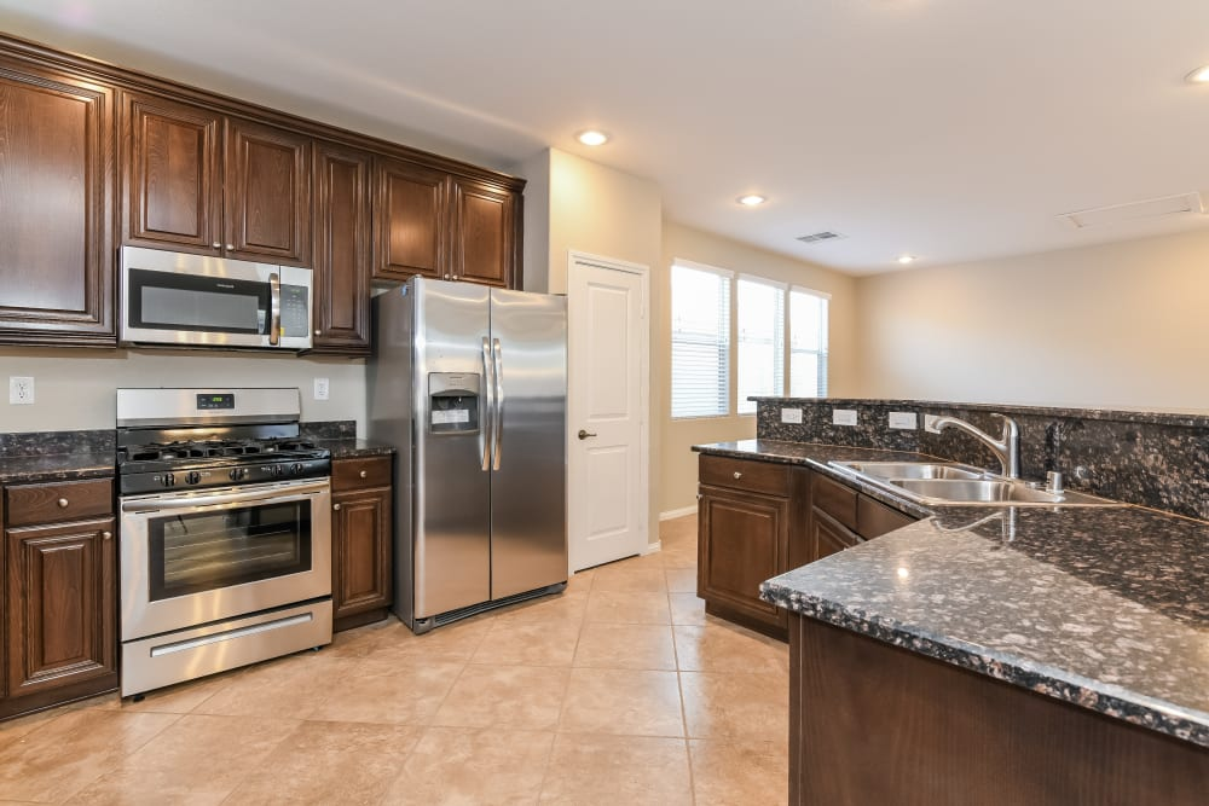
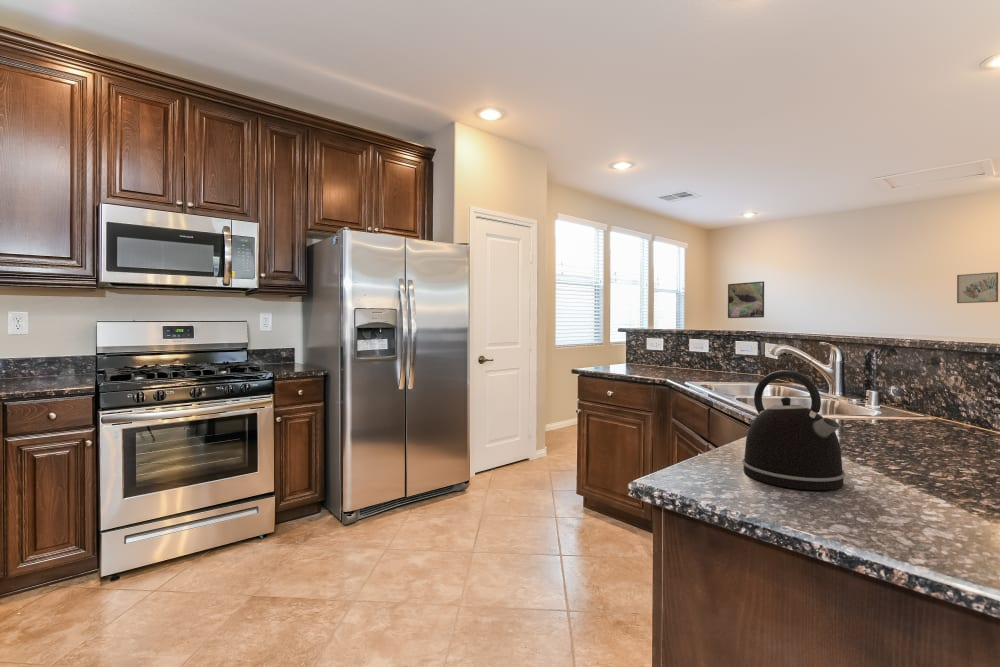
+ kettle [741,369,846,491]
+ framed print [727,280,765,319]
+ wall art [956,271,999,304]
